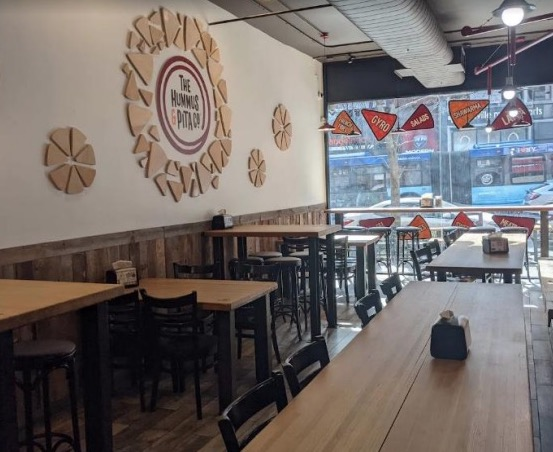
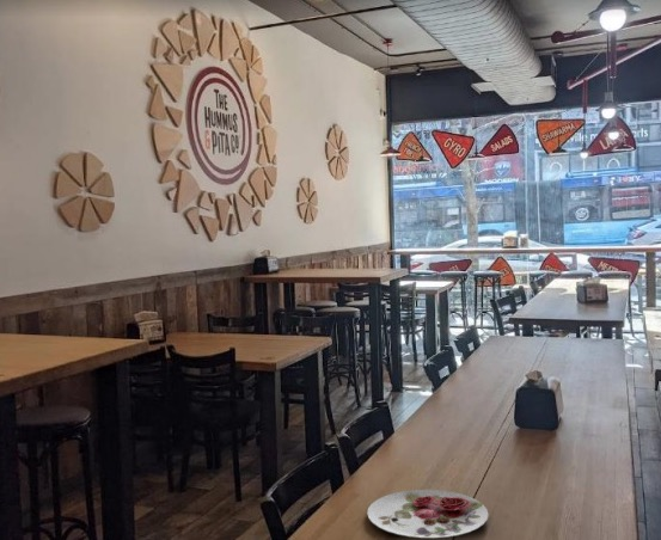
+ plate [366,489,490,539]
